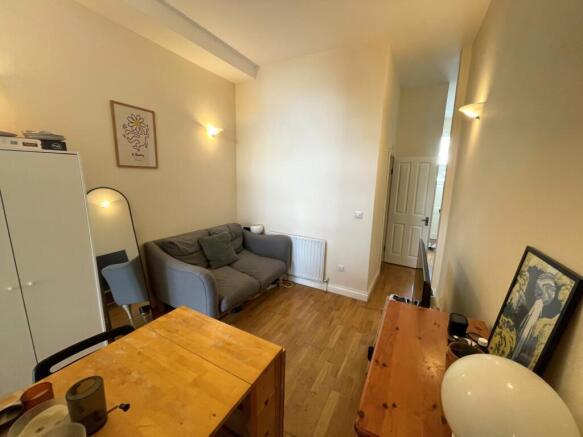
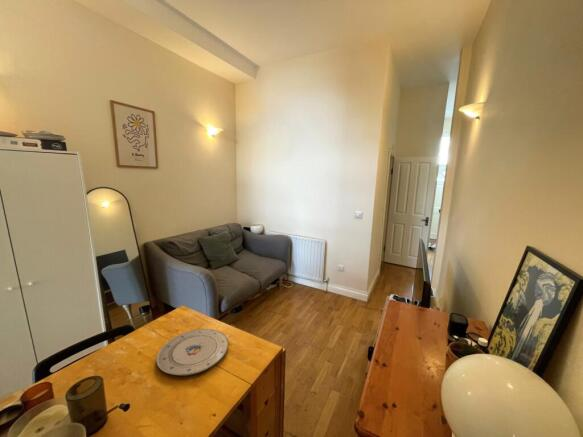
+ plate [156,328,229,377]
